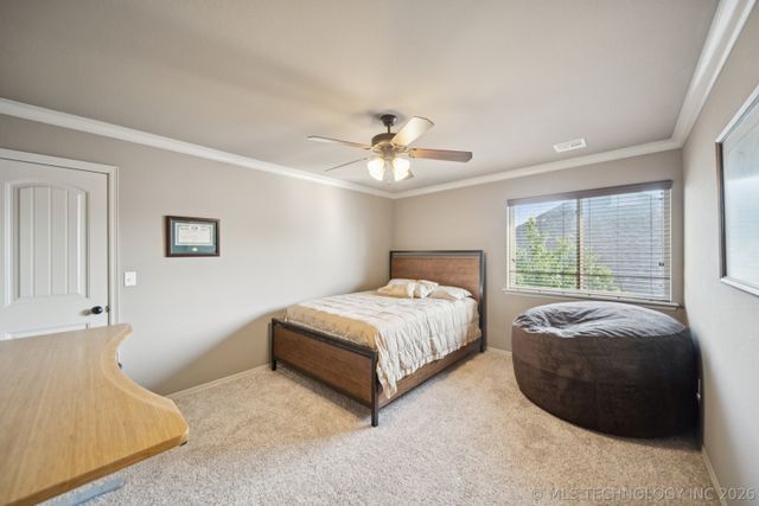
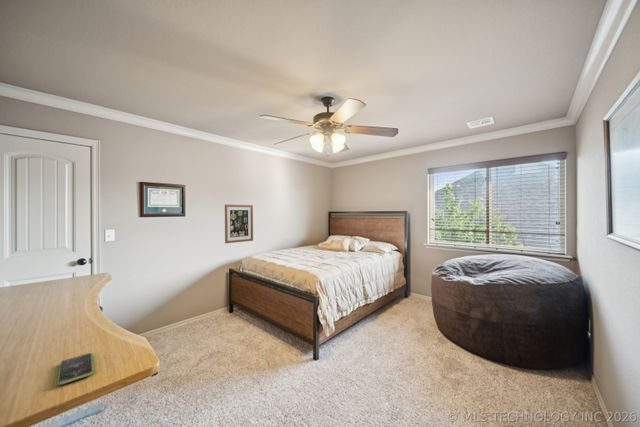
+ wall art [224,204,254,244]
+ smartphone [56,352,95,386]
